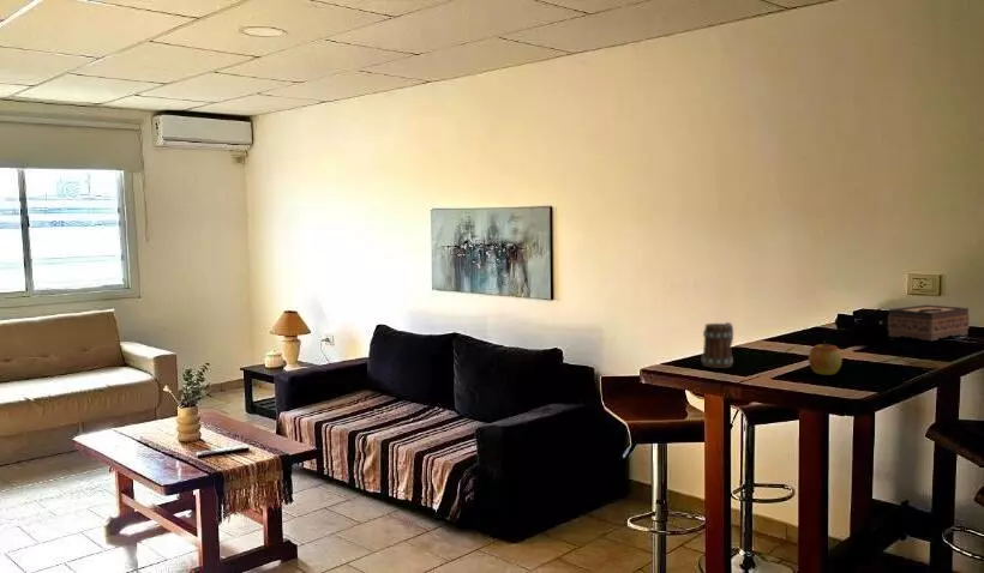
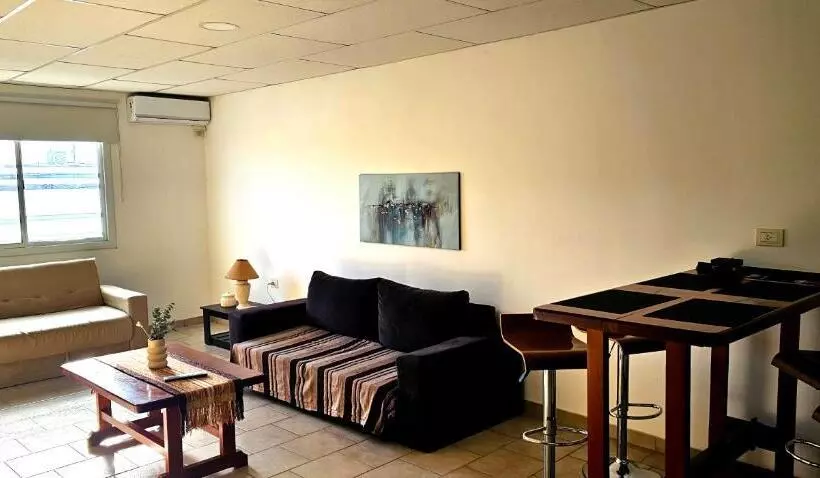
- mug [701,321,734,369]
- tissue box [887,303,971,342]
- apple [808,339,844,376]
